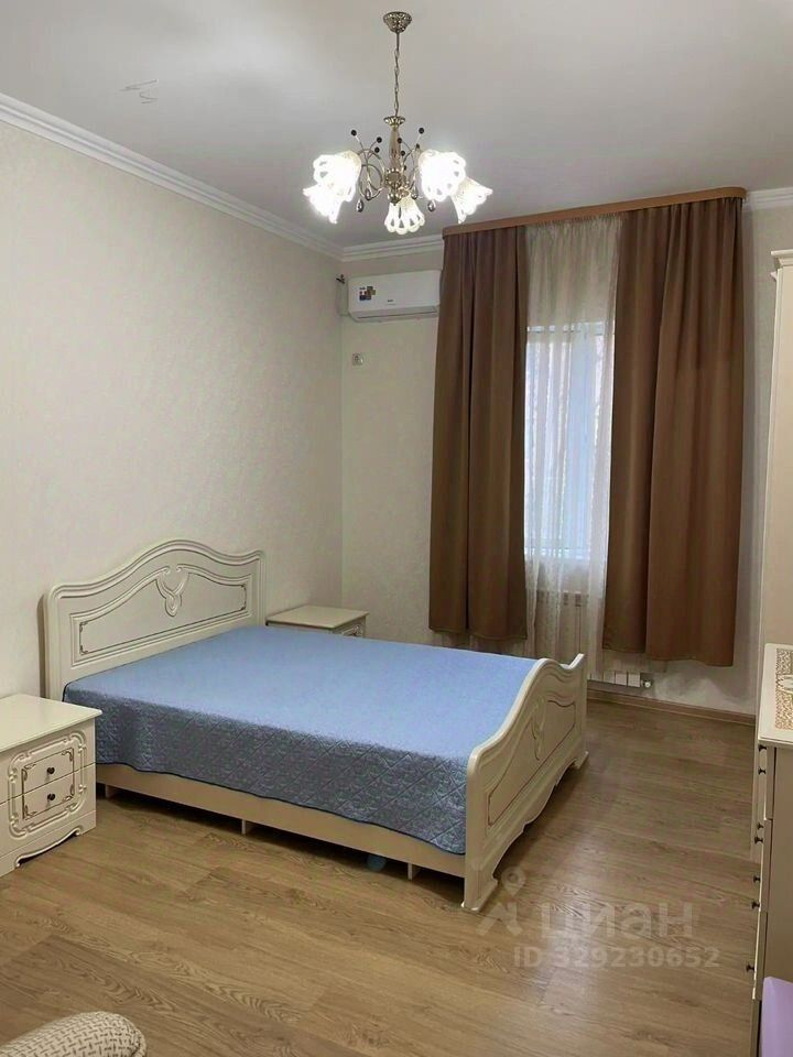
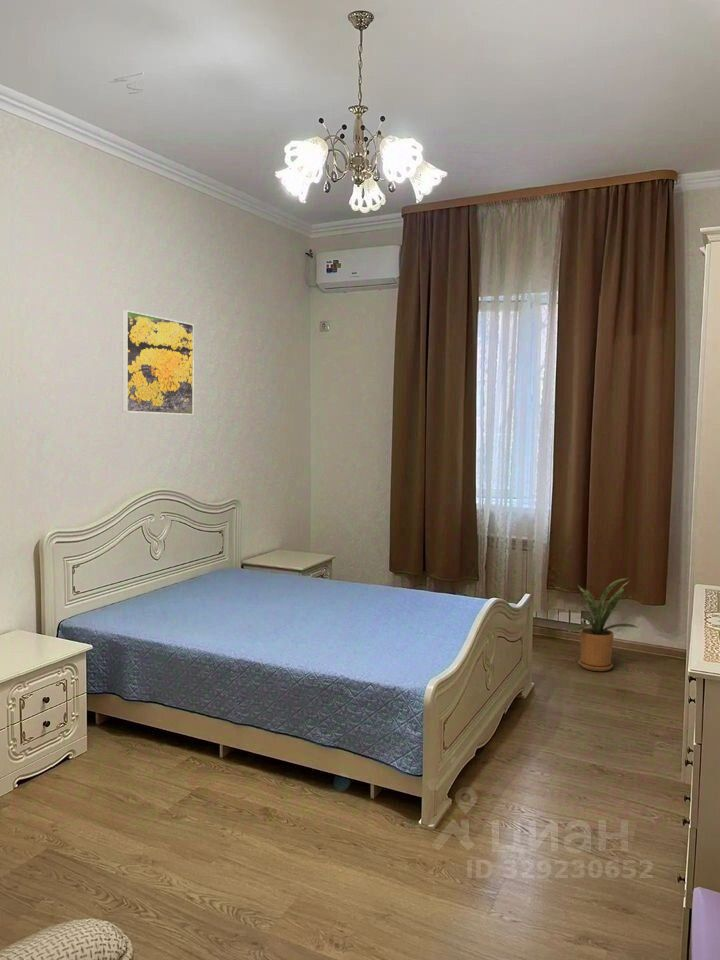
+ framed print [121,309,195,416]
+ house plant [554,577,639,672]
